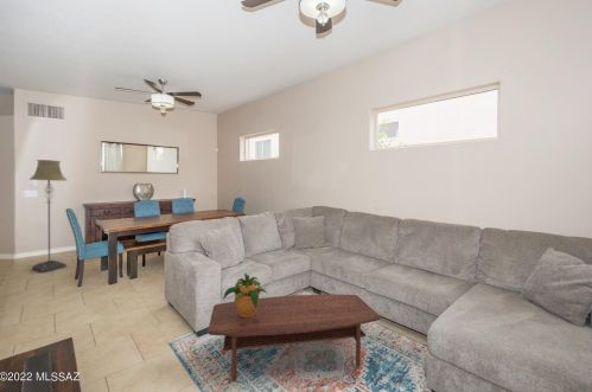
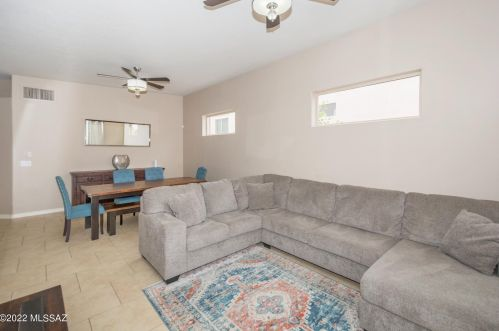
- potted plant [222,272,269,317]
- floor lamp [28,159,68,274]
- coffee table [206,294,382,383]
